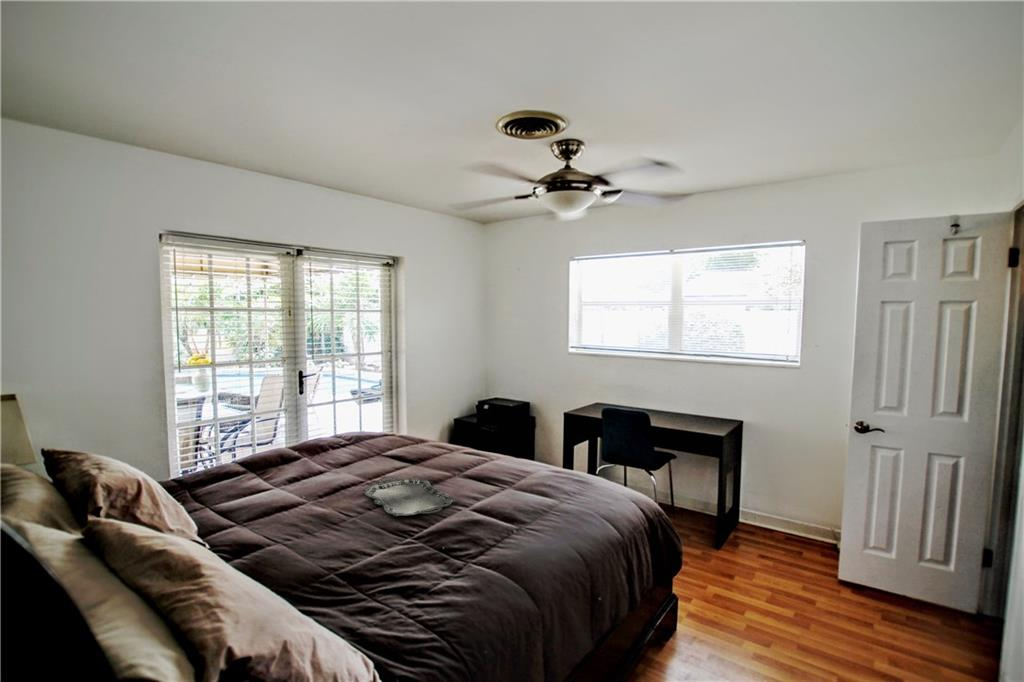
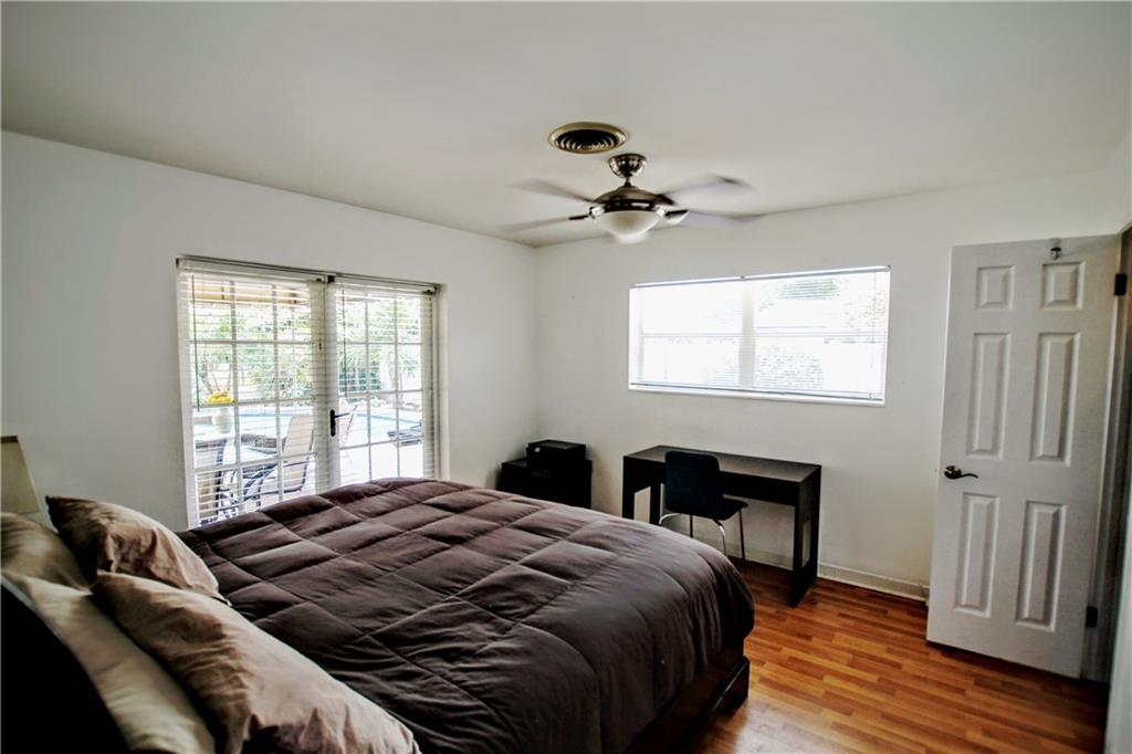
- serving tray [362,475,457,517]
